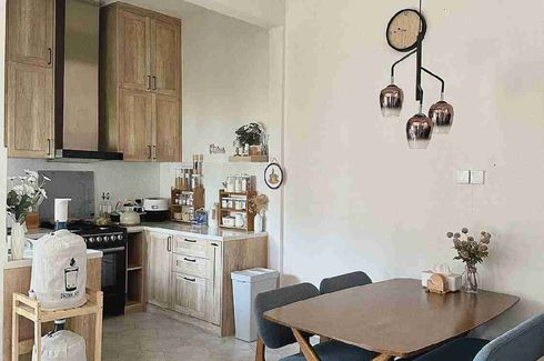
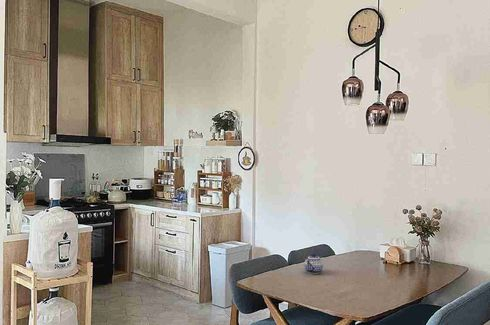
+ teapot [303,252,324,275]
